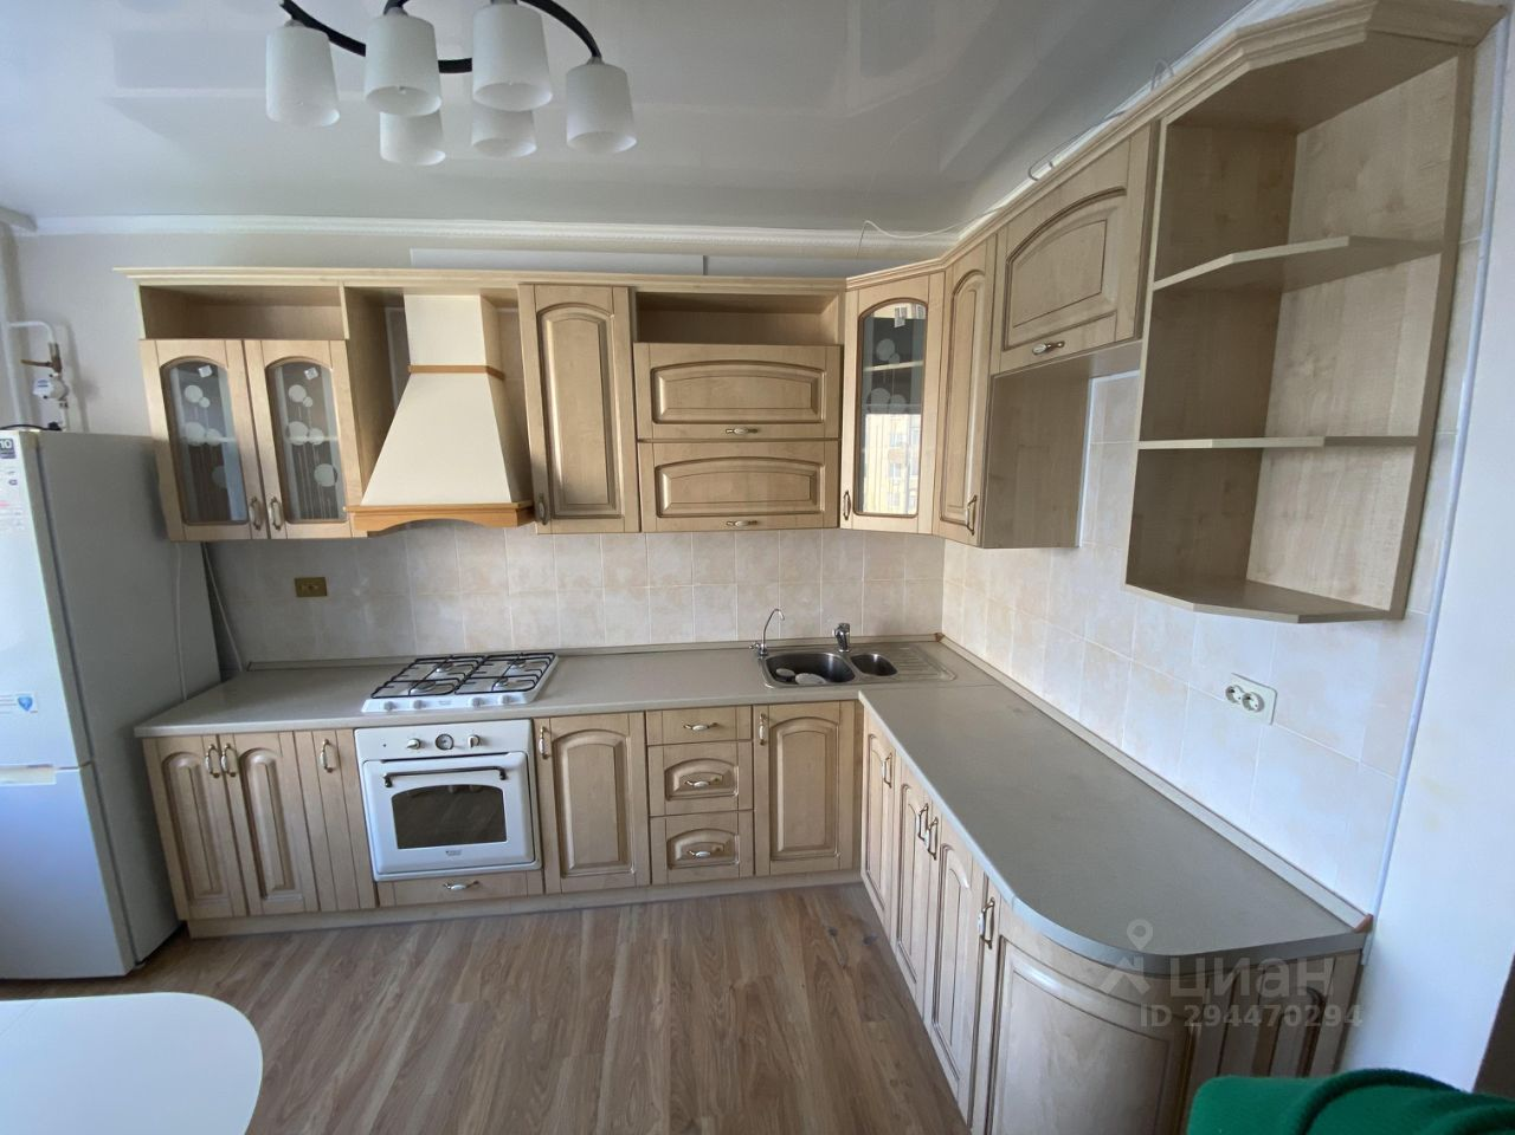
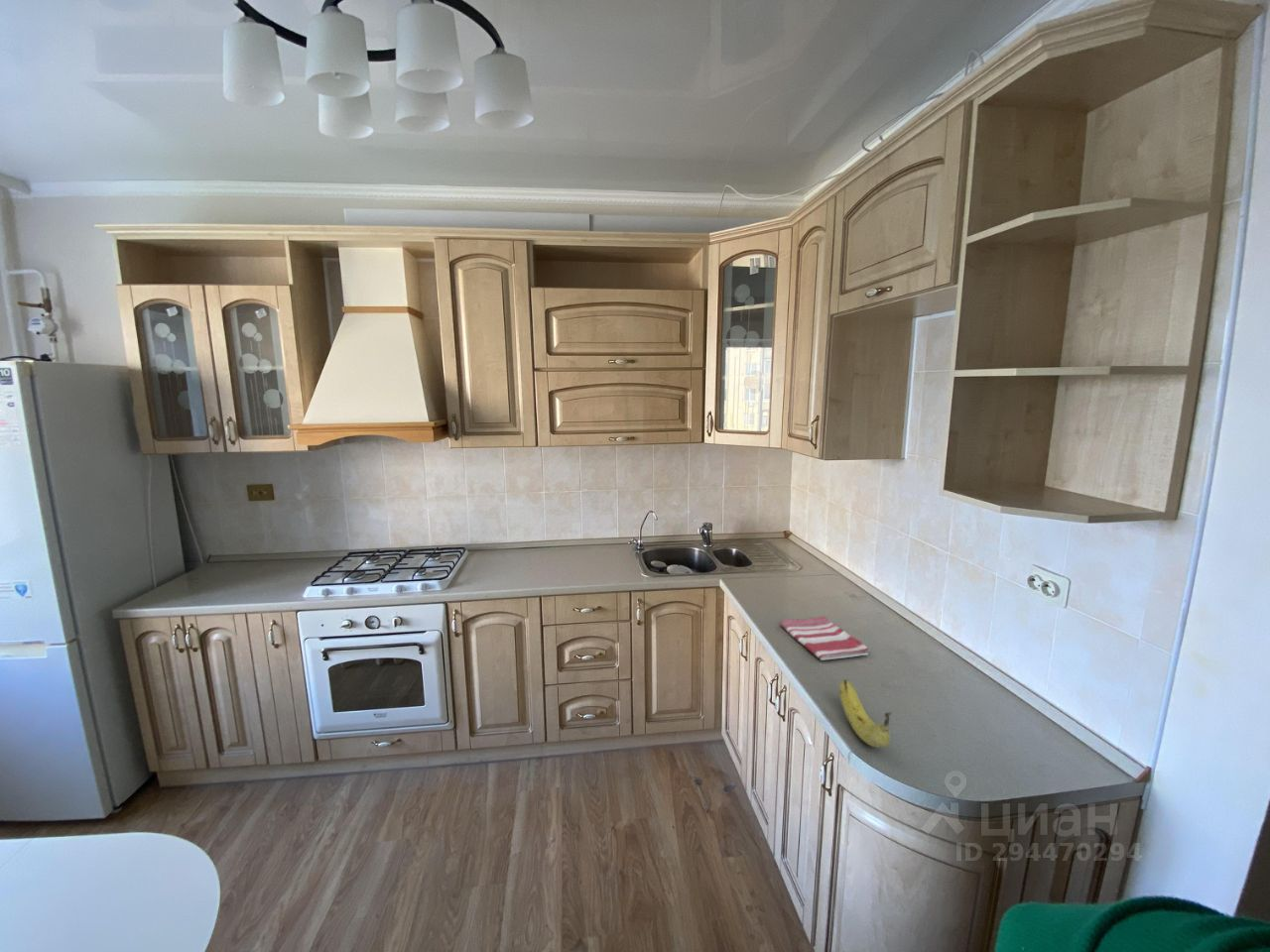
+ fruit [838,679,893,749]
+ dish towel [779,615,869,661]
